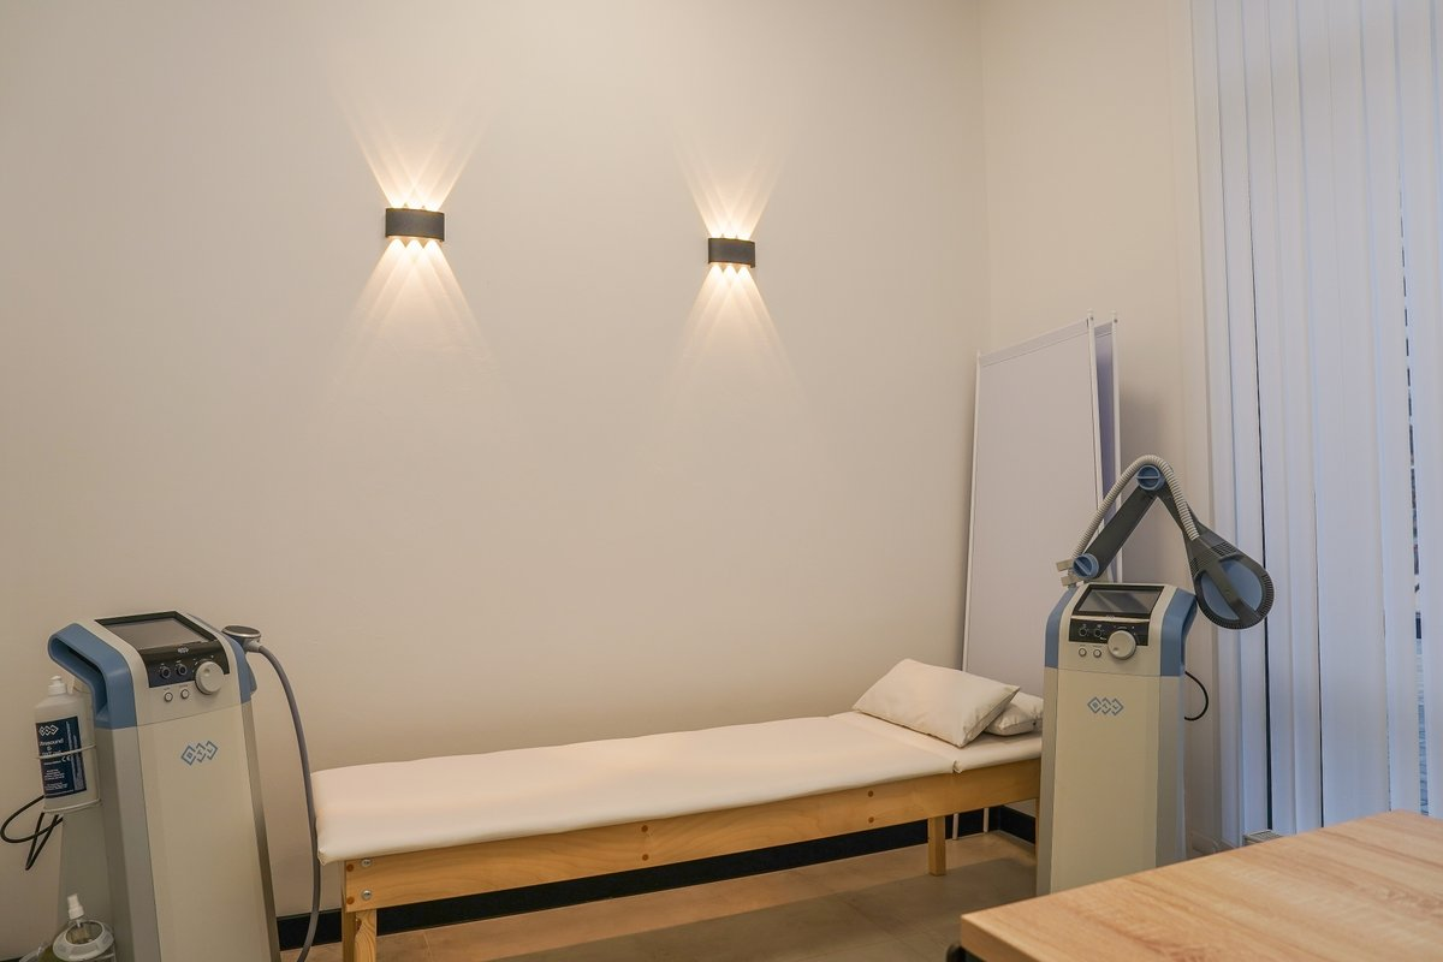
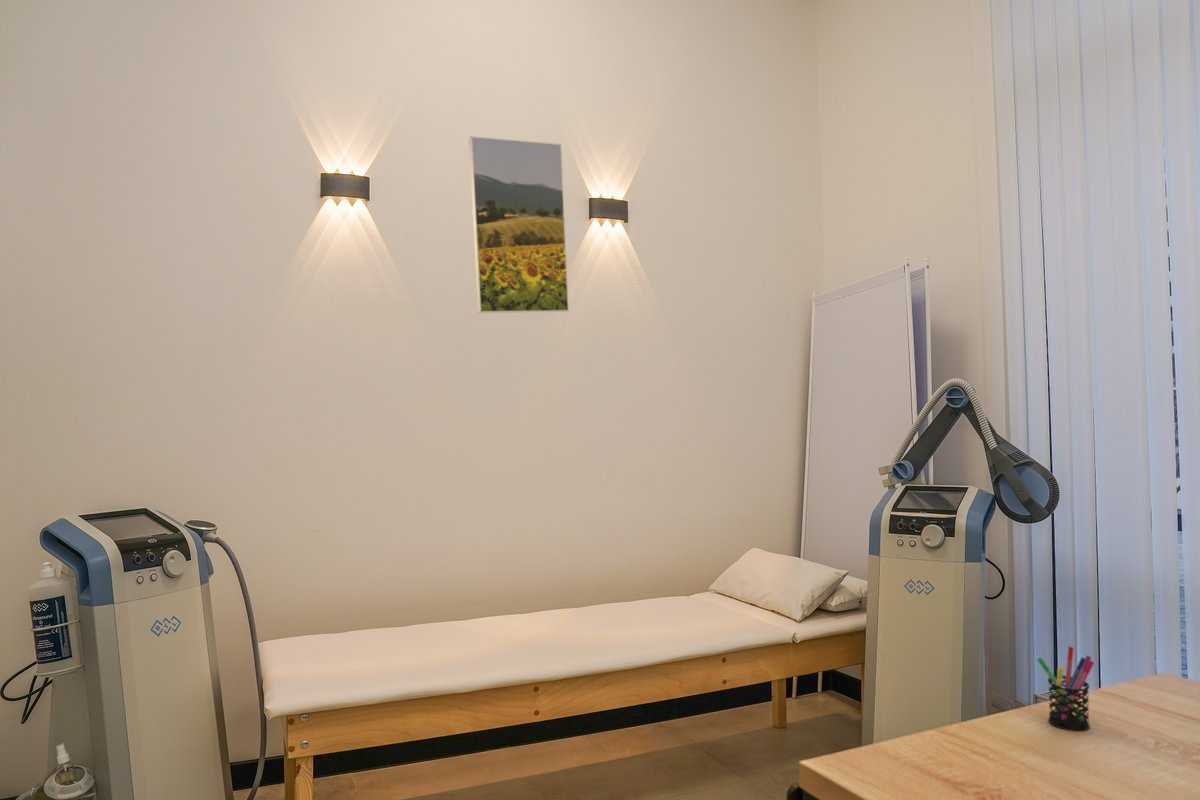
+ pen holder [1036,645,1095,732]
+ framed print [468,135,570,314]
